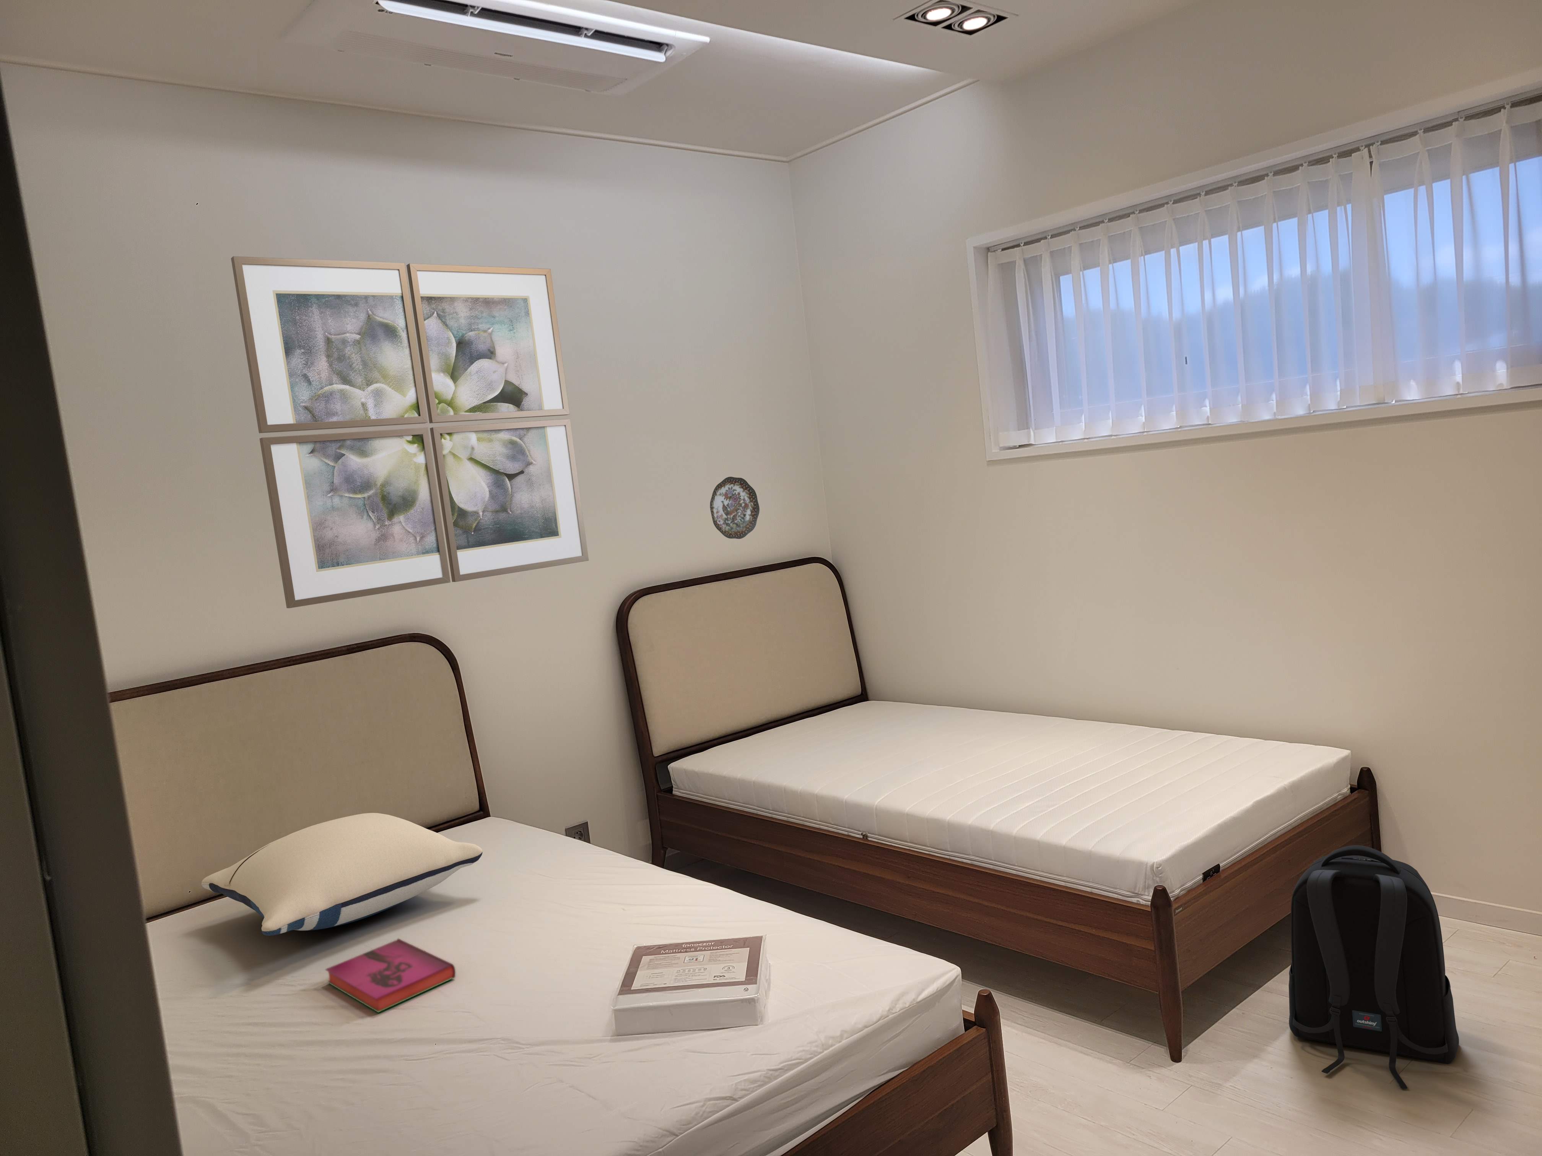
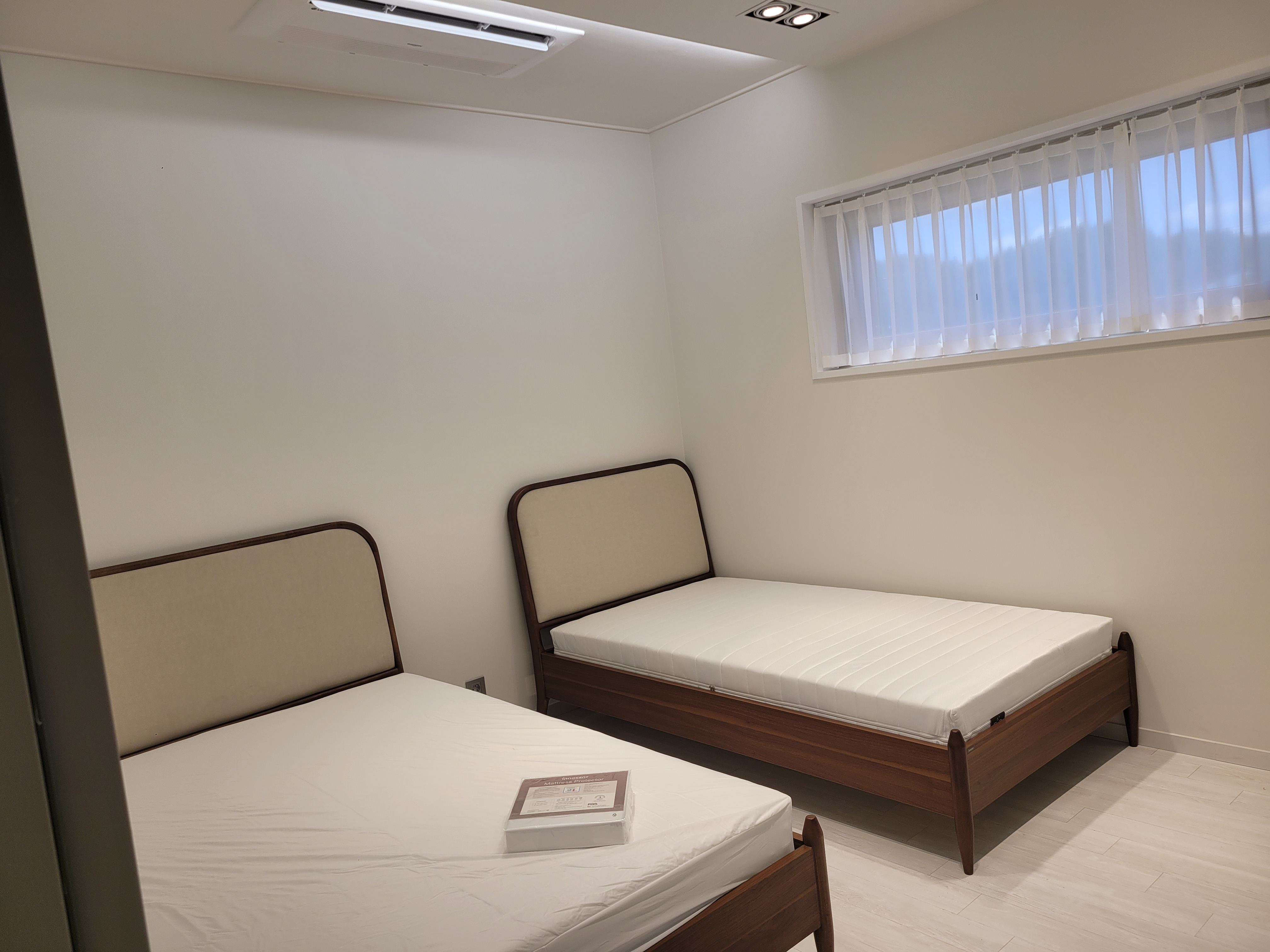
- hardback book [324,939,455,1013]
- pillow [202,812,483,936]
- backpack [1288,845,1459,1089]
- decorative plate [709,476,760,539]
- wall art [231,256,589,608]
